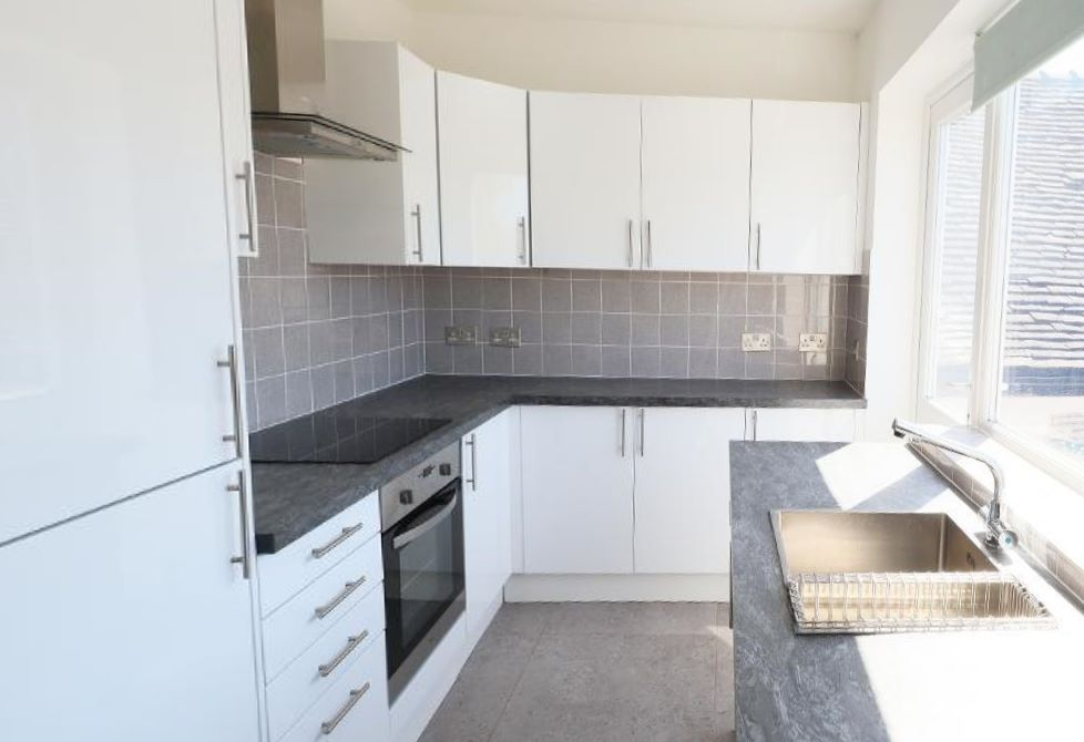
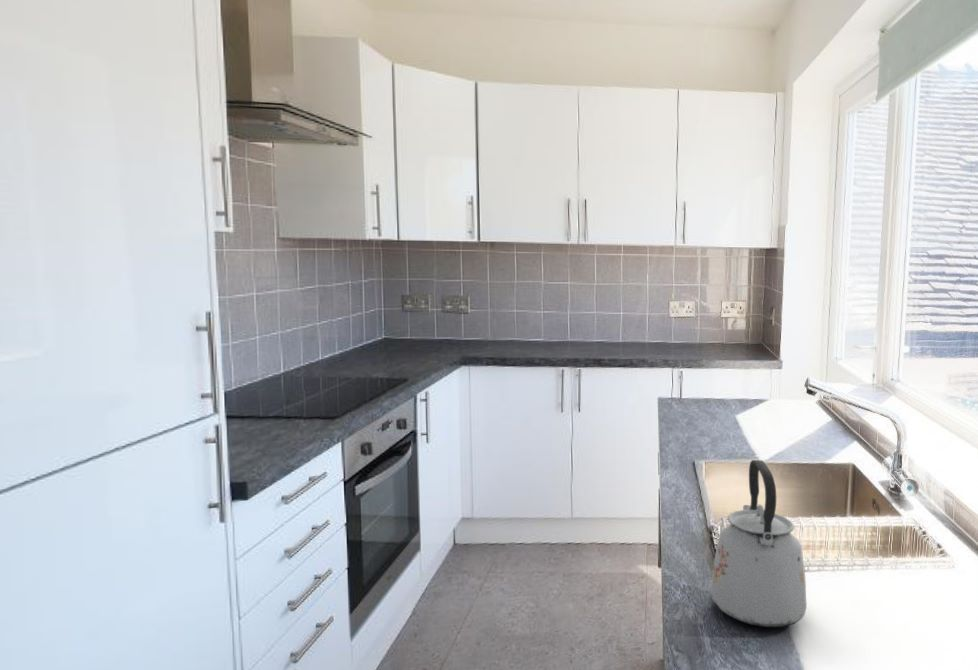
+ kettle [709,459,808,628]
